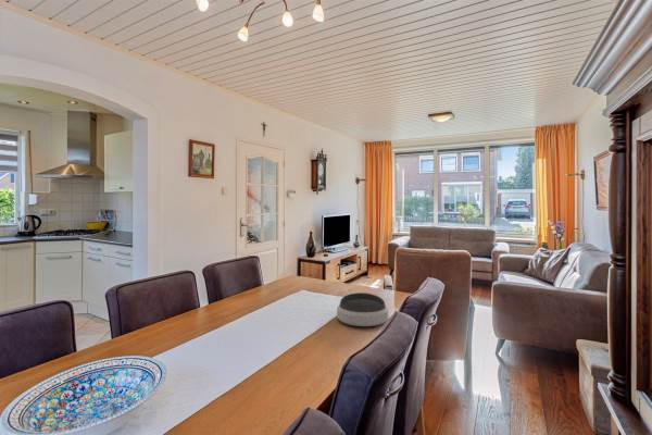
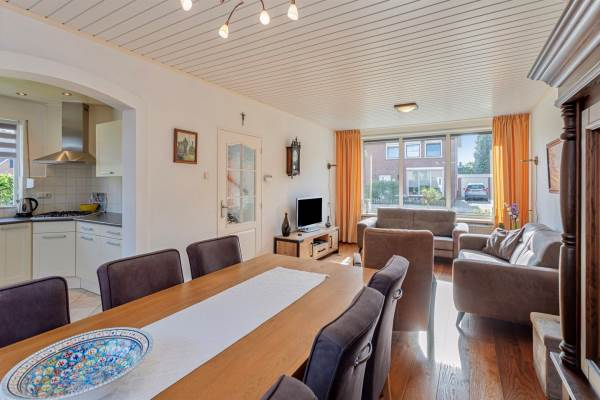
- bowl [336,291,389,327]
